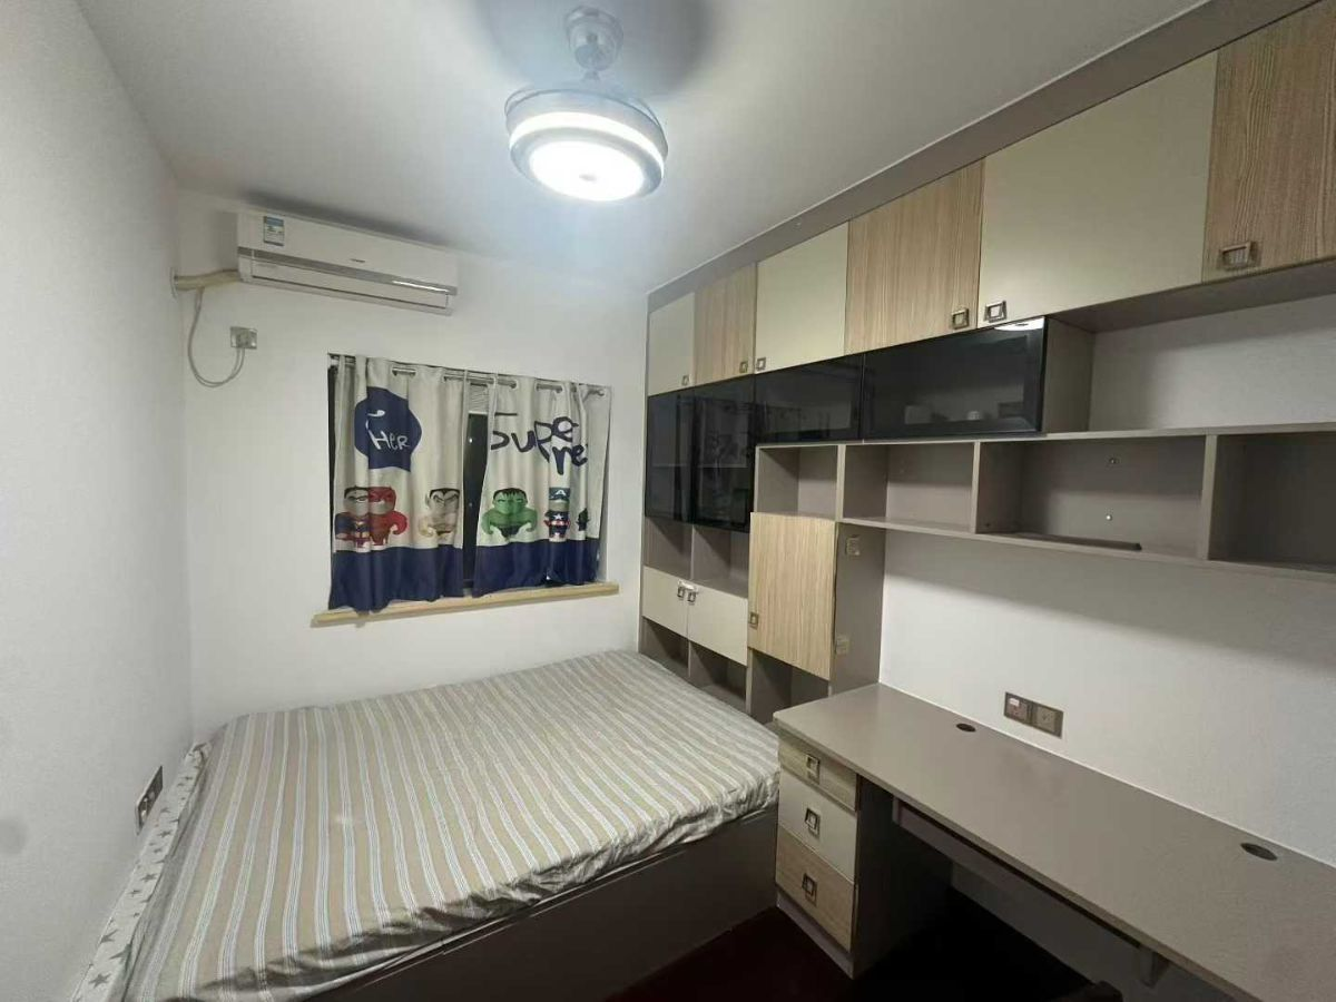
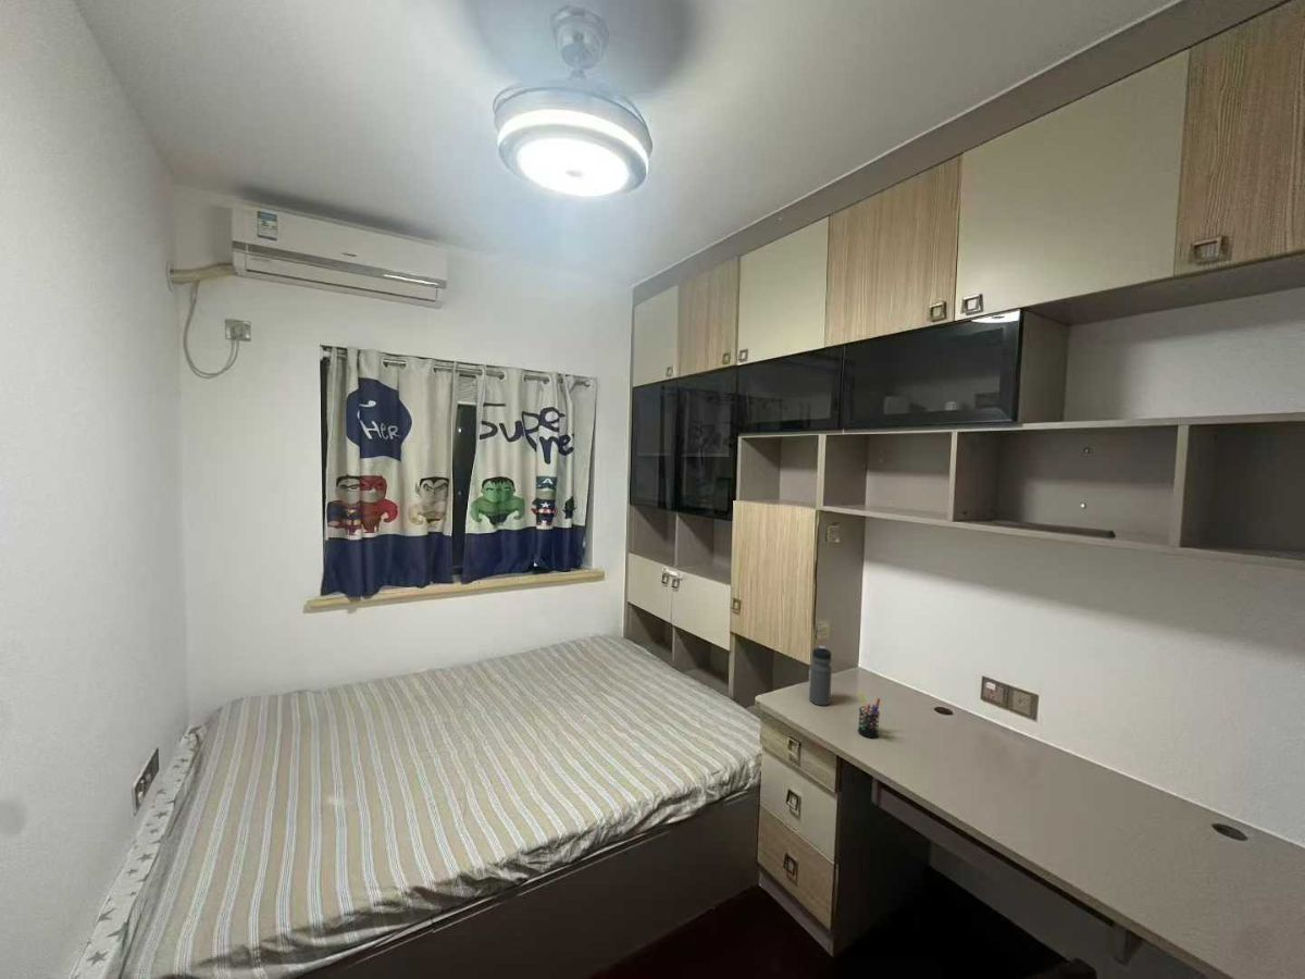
+ water bottle [808,645,833,706]
+ pen holder [857,692,882,739]
